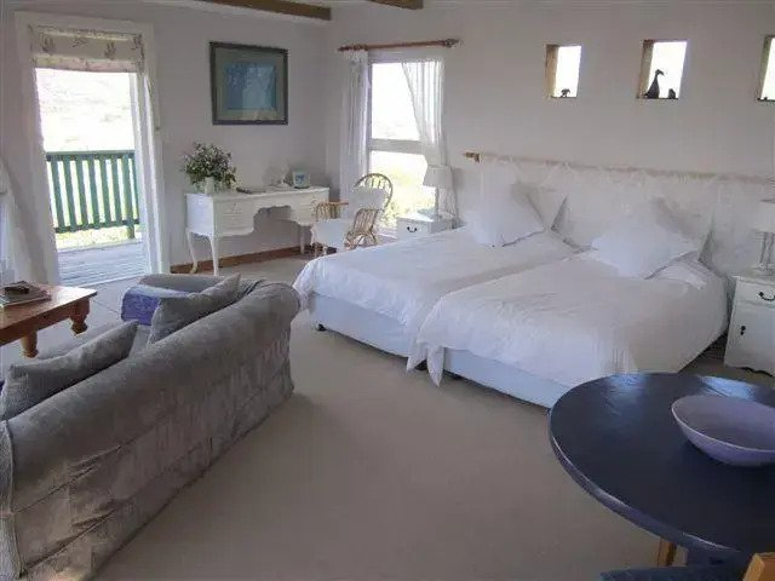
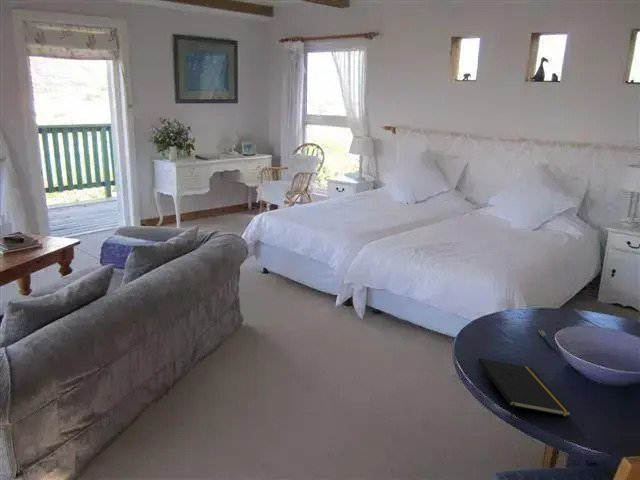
+ pen [538,327,556,350]
+ notepad [477,357,573,420]
